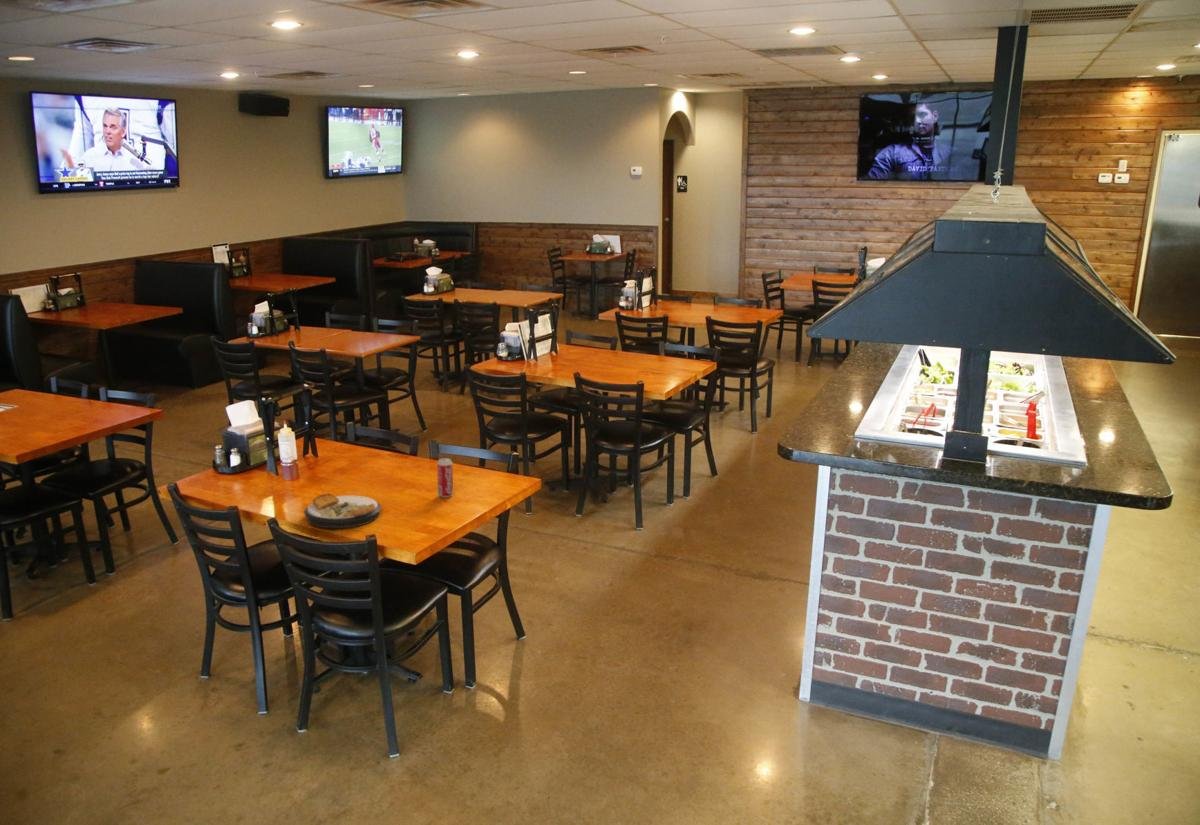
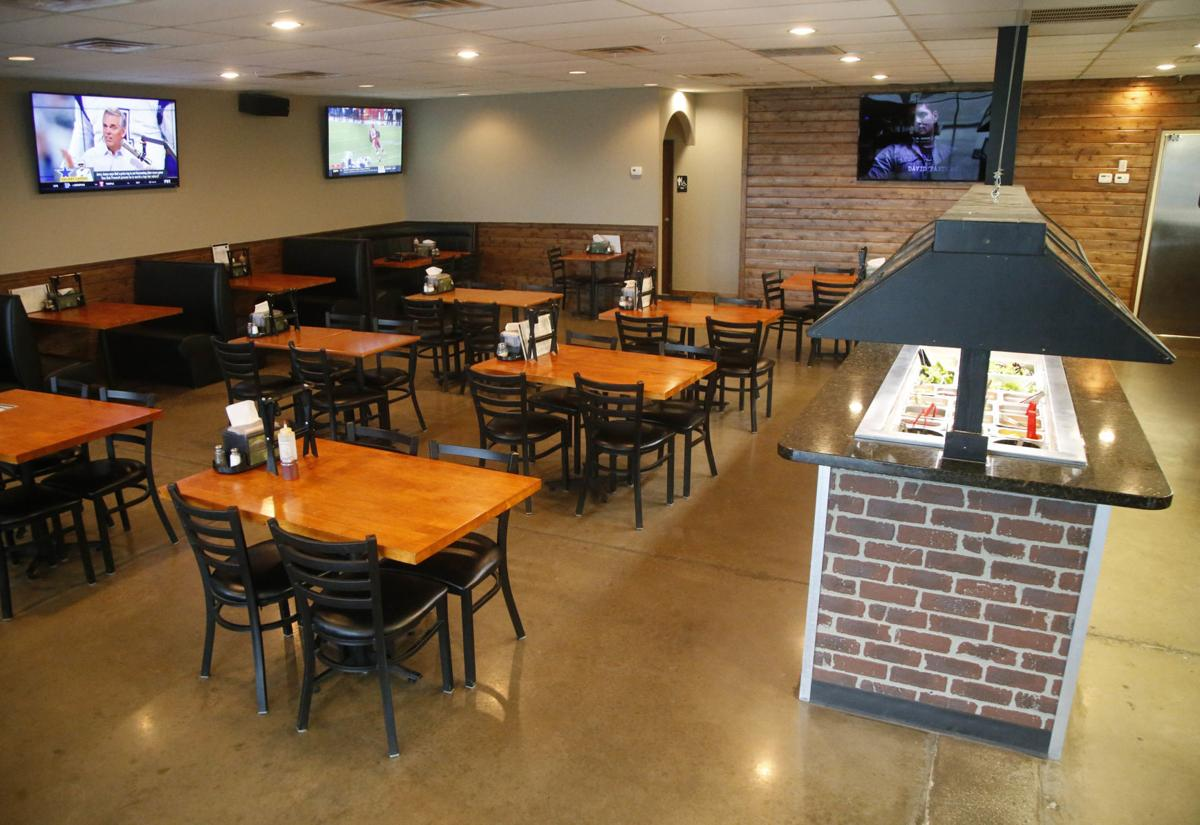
- beverage can [436,457,454,499]
- plate [303,493,382,529]
